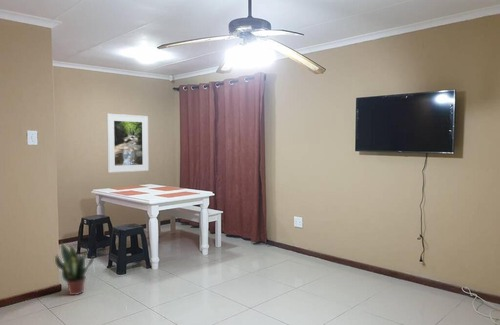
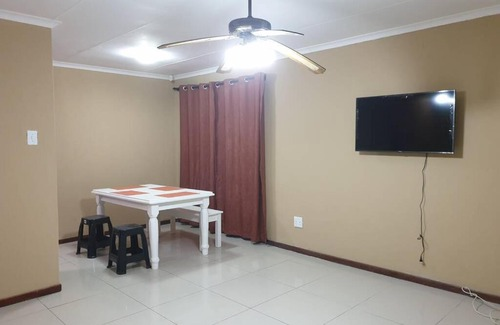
- potted plant [54,242,96,296]
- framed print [106,113,149,174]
